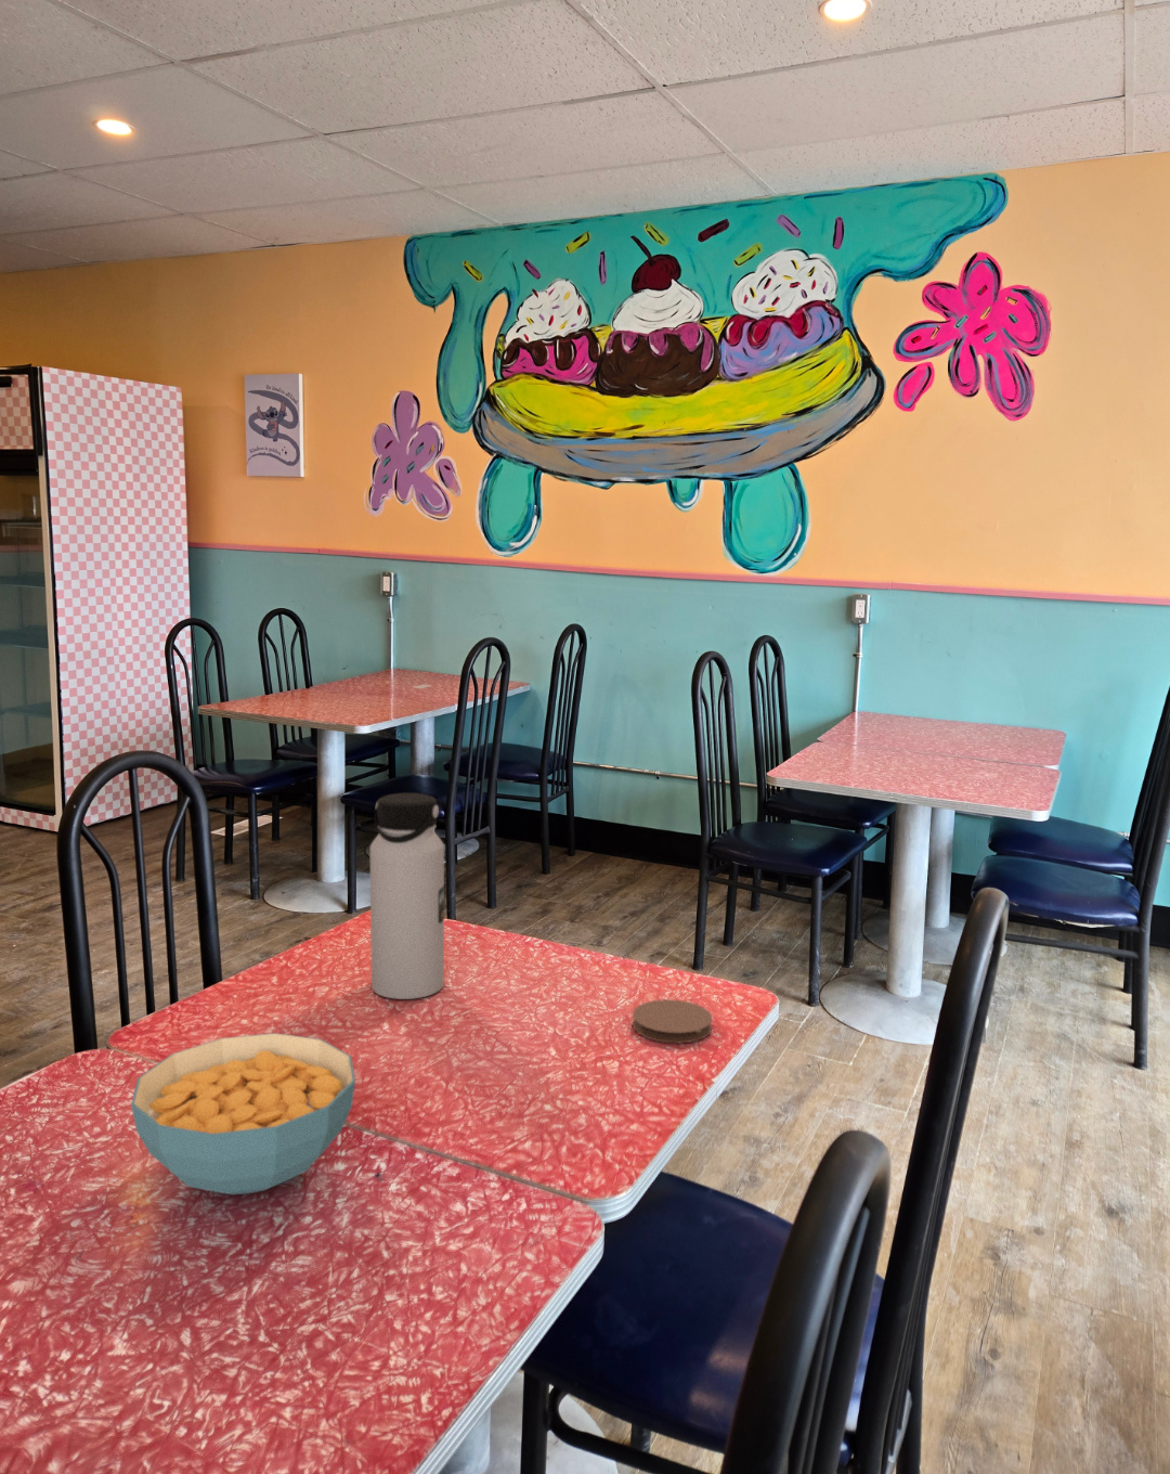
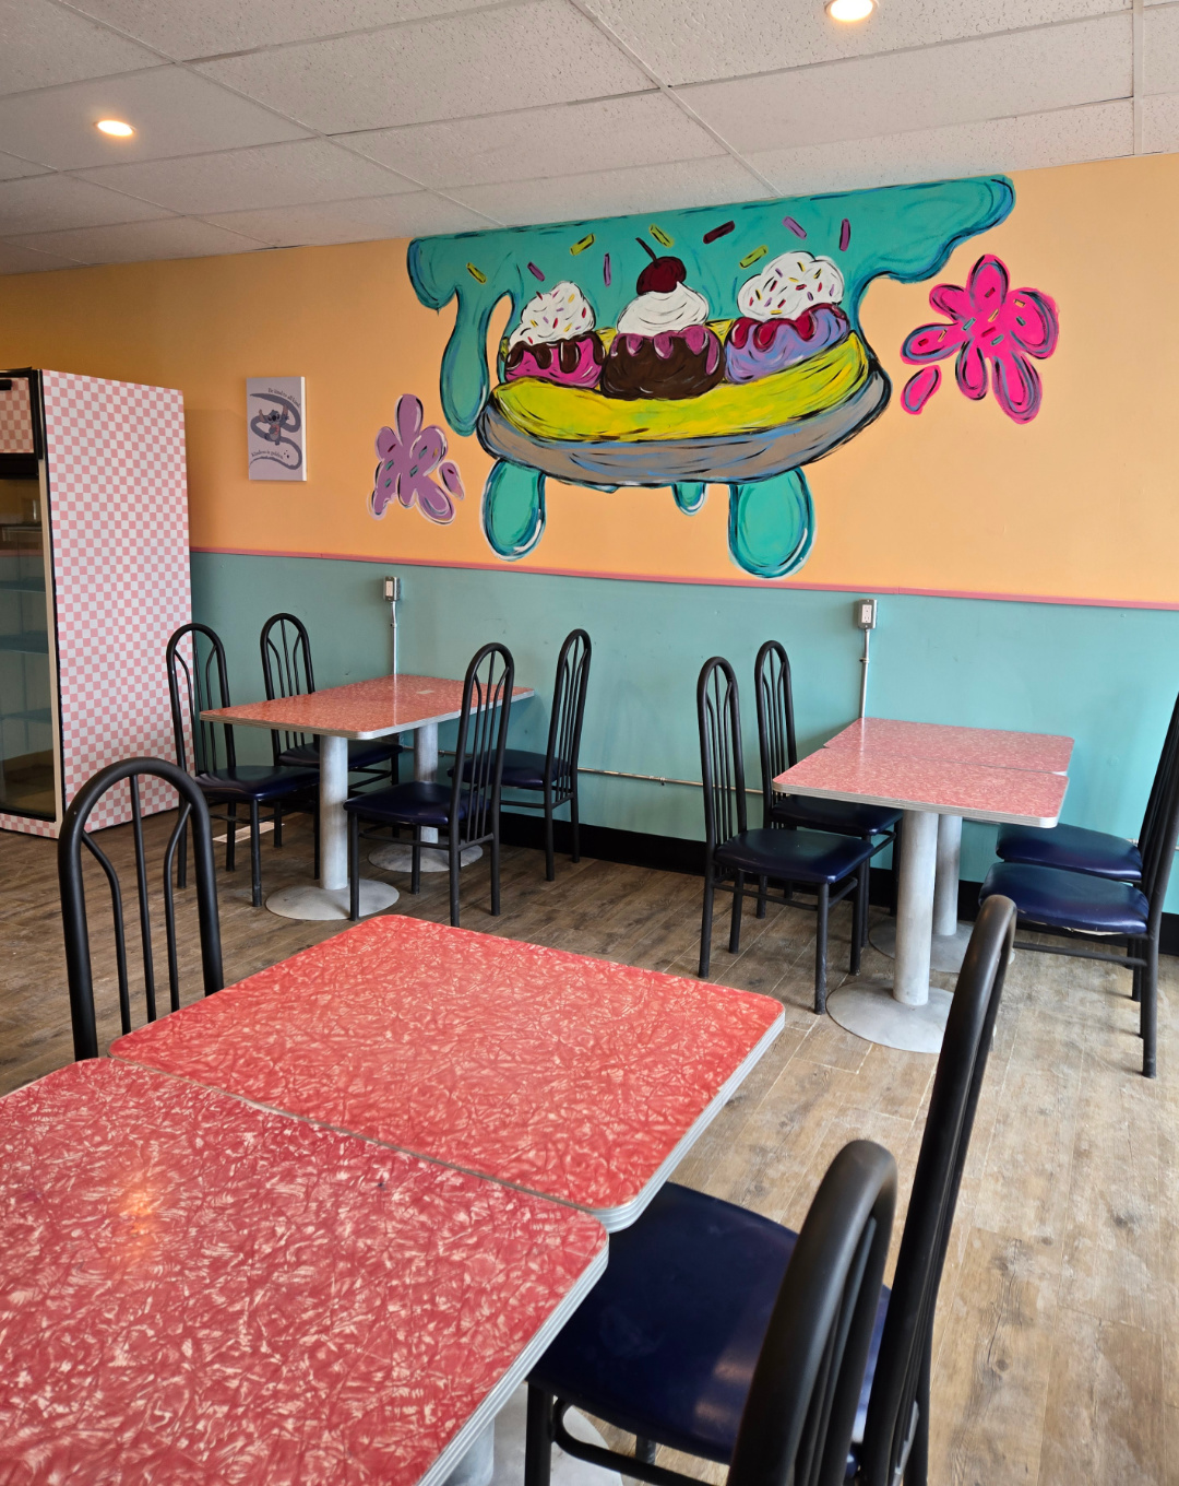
- water bottle [370,792,445,1000]
- coaster [632,998,714,1043]
- cereal bowl [130,1031,357,1195]
